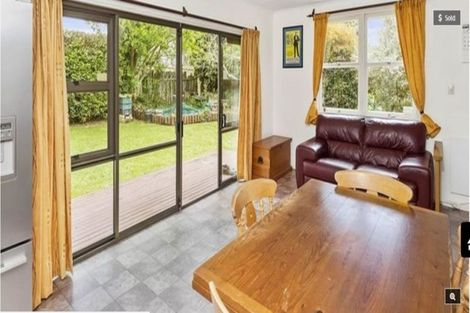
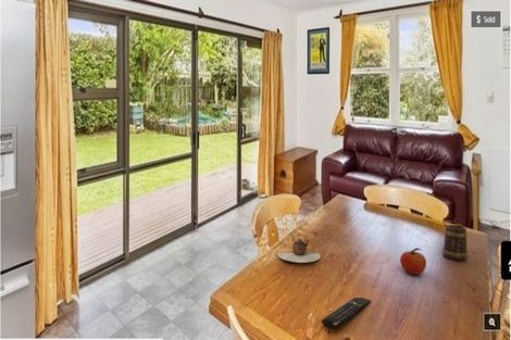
+ mug [441,223,469,261]
+ remote control [321,297,372,330]
+ teapot [276,234,322,264]
+ fruit [399,247,427,276]
